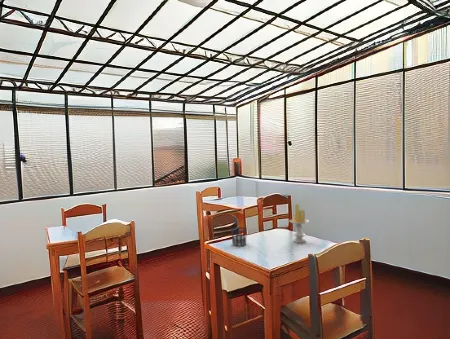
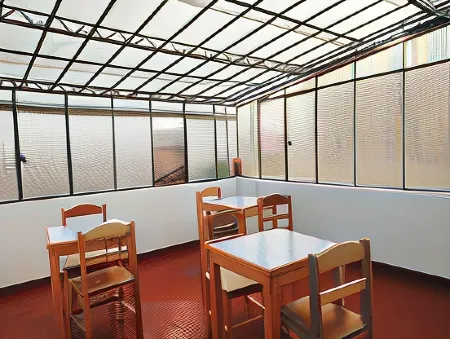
- candle [288,203,310,244]
- cup [230,226,248,247]
